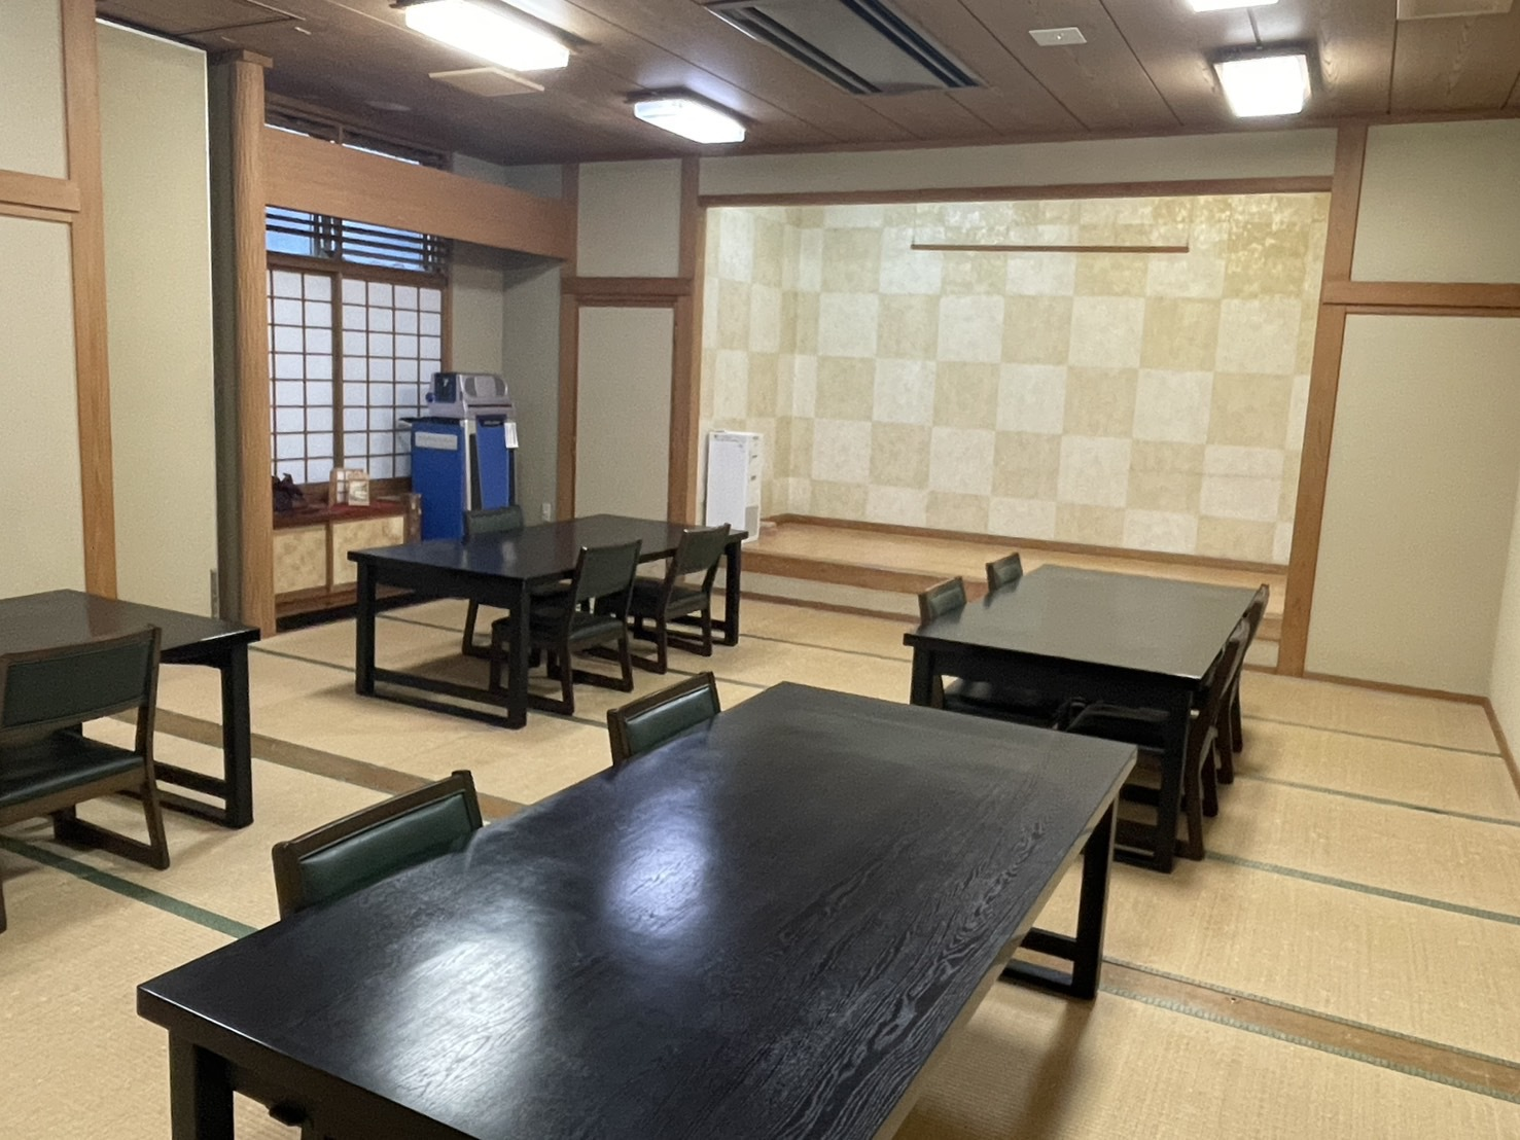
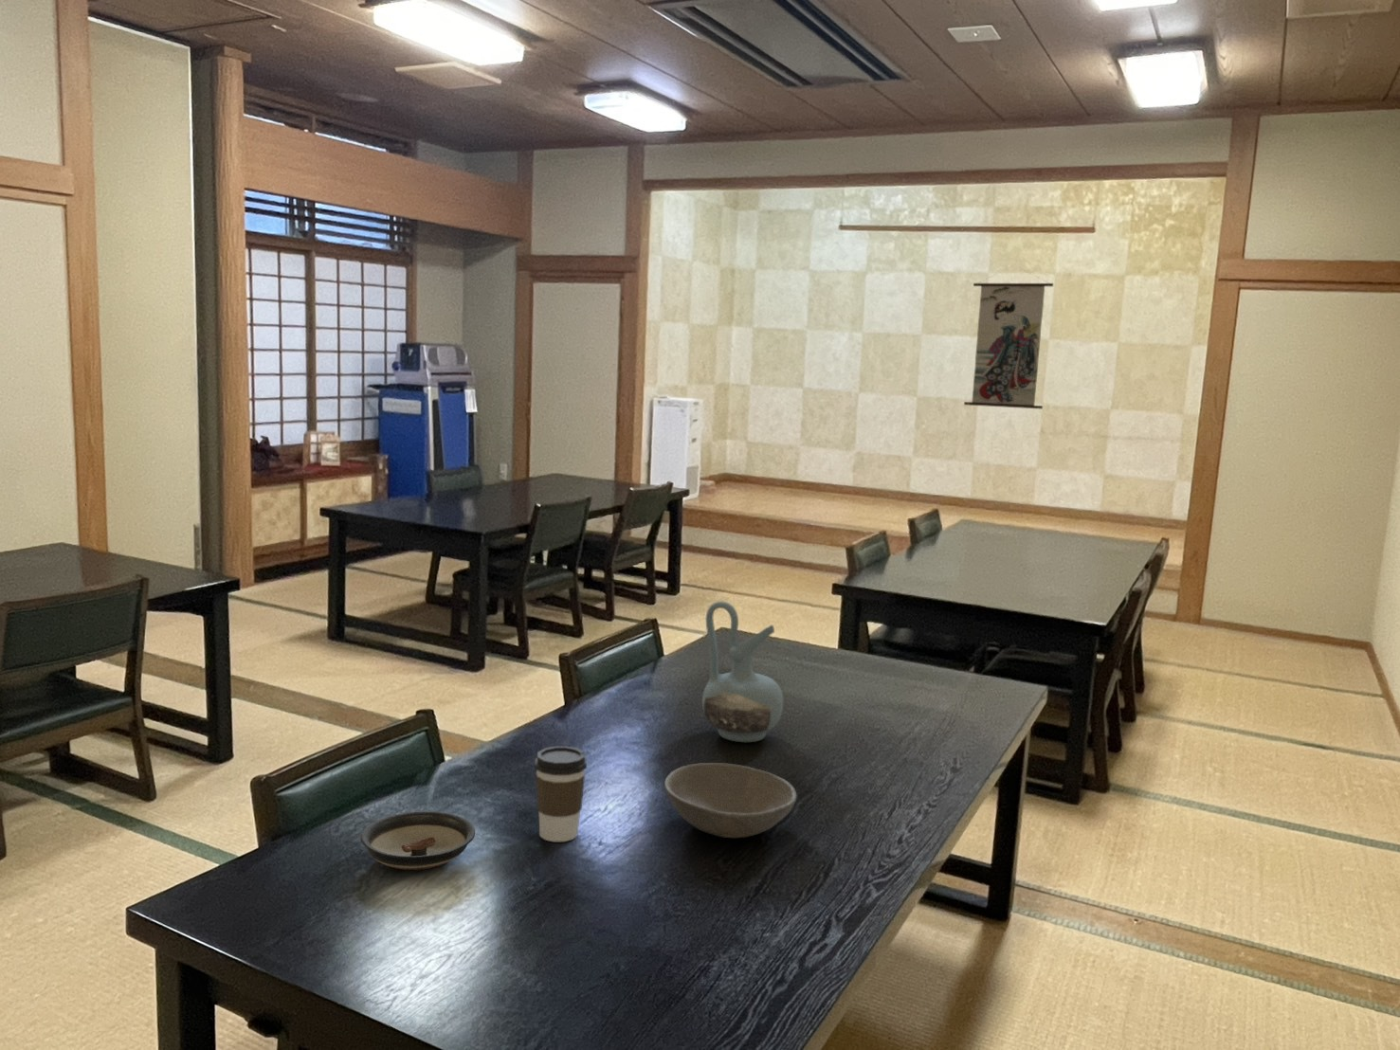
+ soup bowl [663,762,798,838]
+ wall scroll [963,266,1054,409]
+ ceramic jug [702,601,784,743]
+ saucer [360,811,475,871]
+ coffee cup [534,746,588,843]
